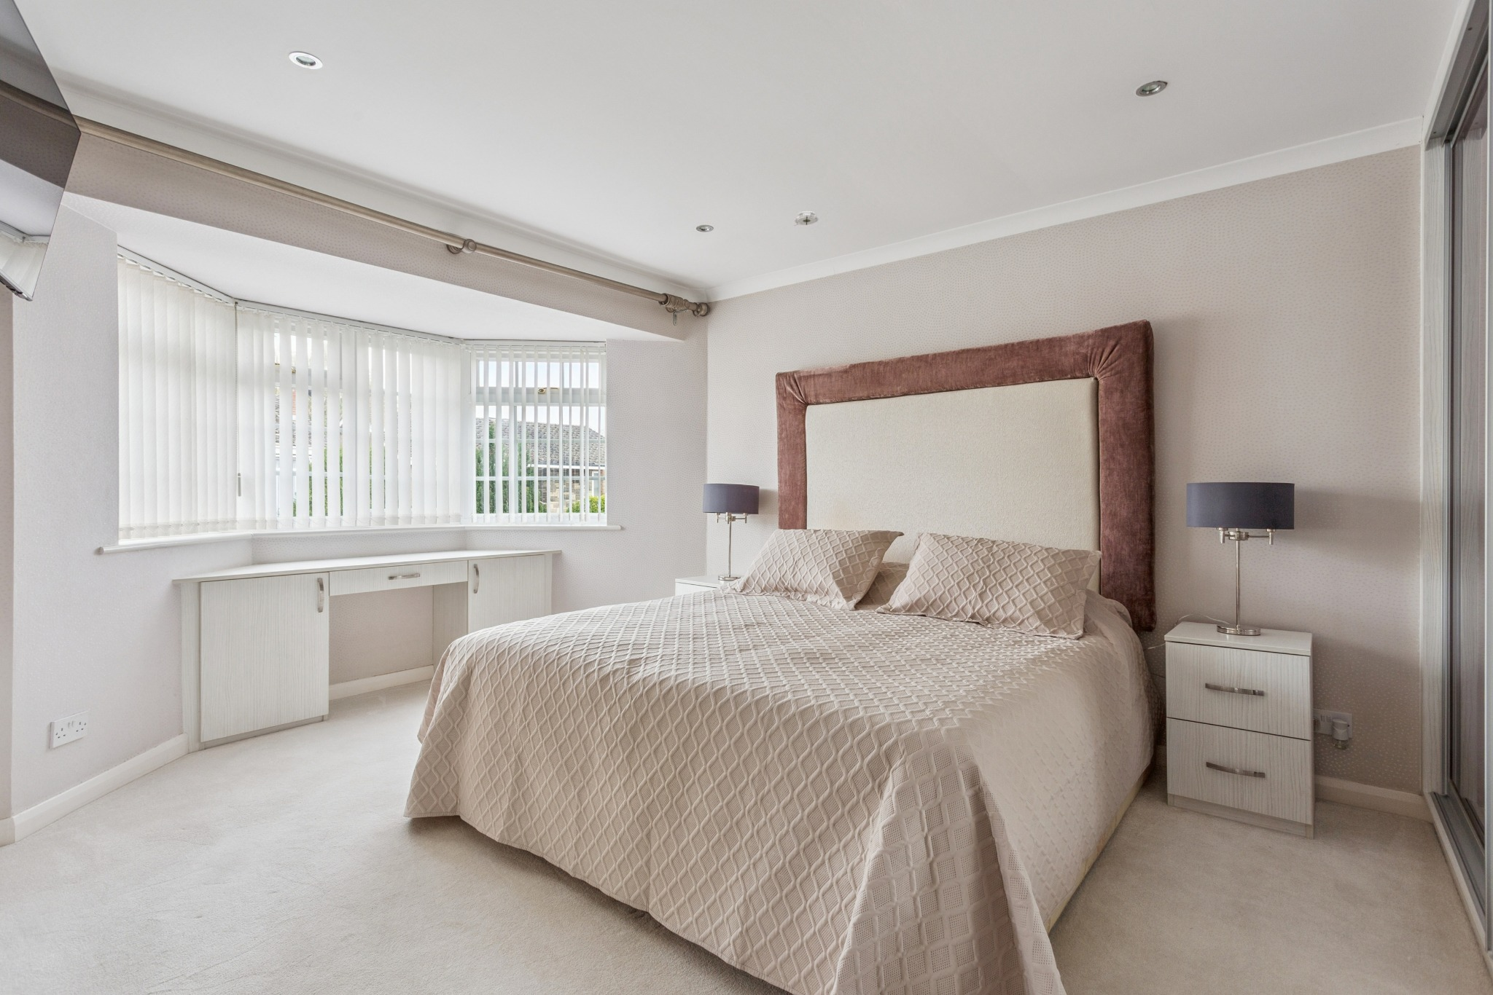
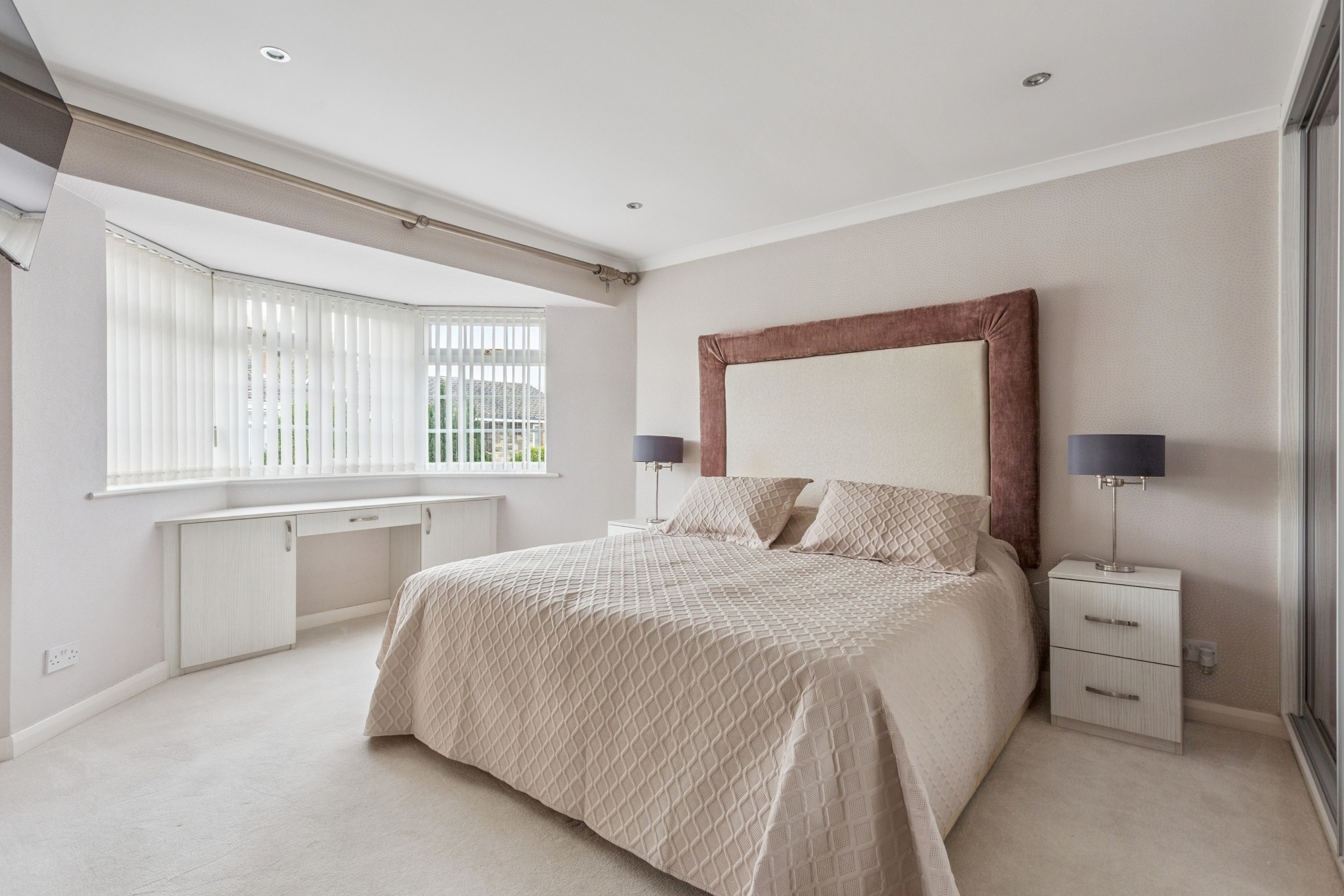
- smoke detector [794,211,820,227]
